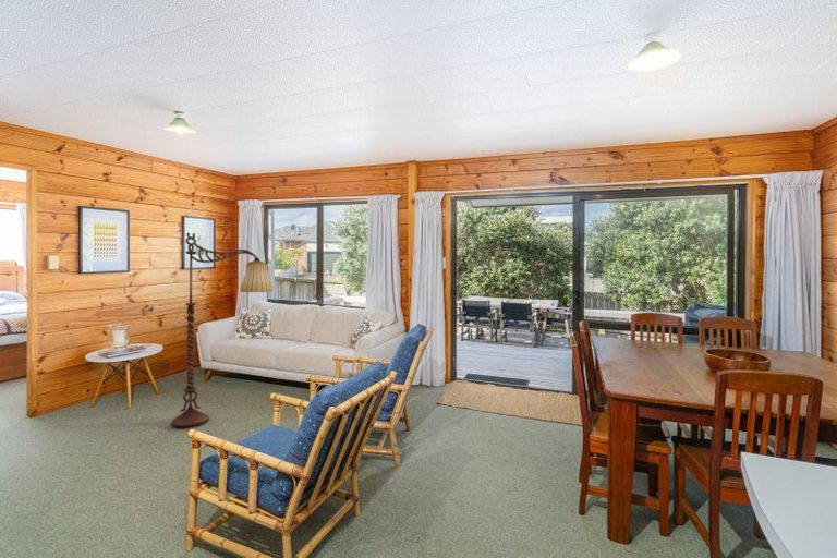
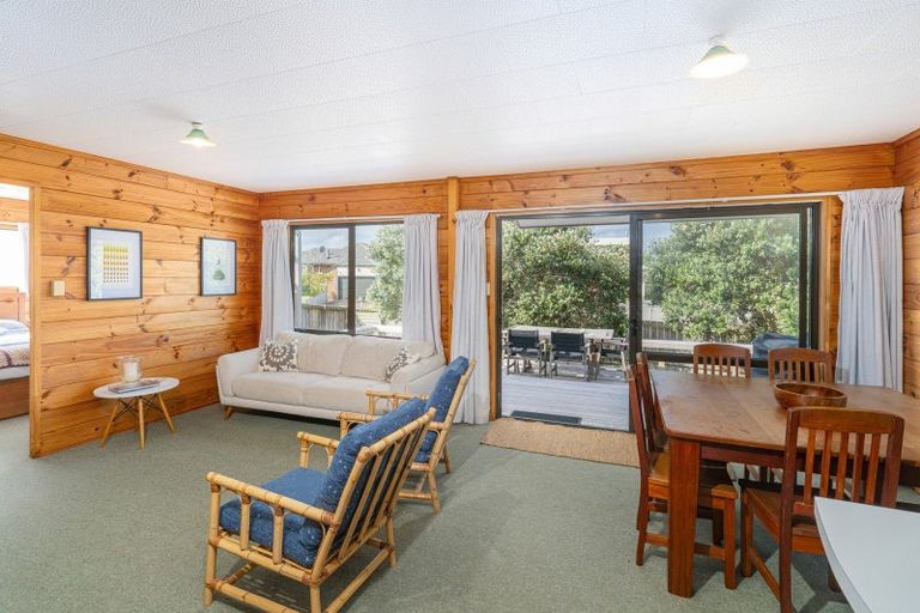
- floor lamp [170,232,274,428]
